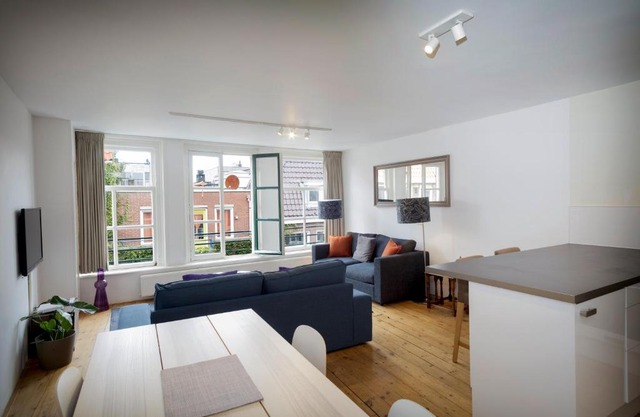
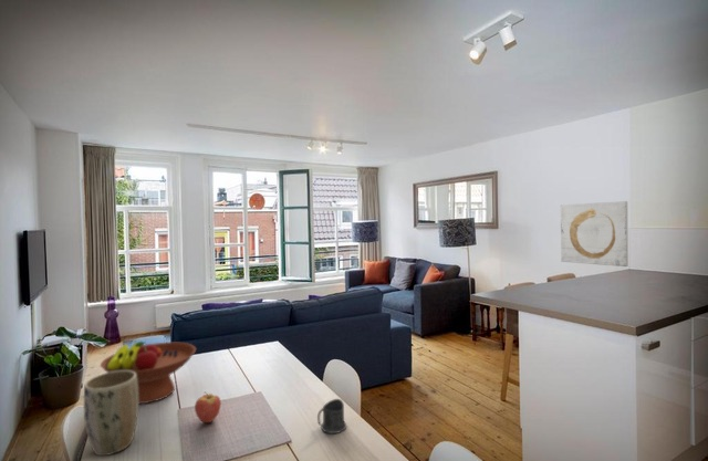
+ fruit bowl [100,340,197,405]
+ mug [316,398,347,434]
+ wall art [560,200,629,268]
+ plant pot [83,370,139,457]
+ fruit [194,391,222,423]
